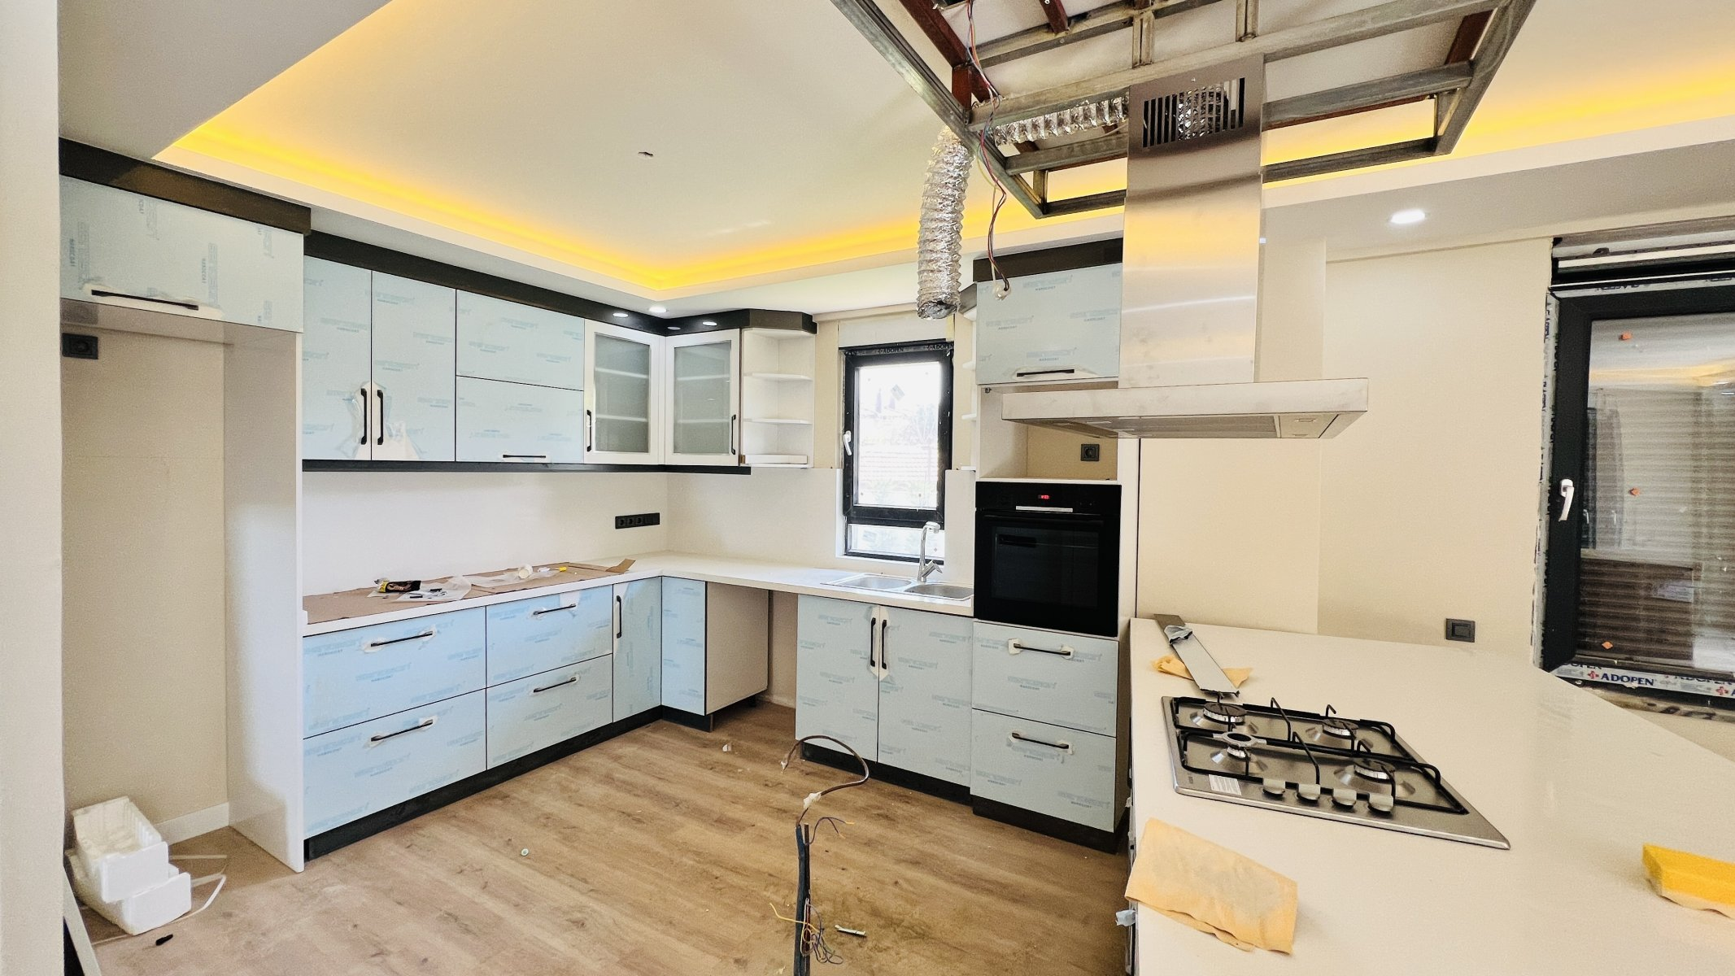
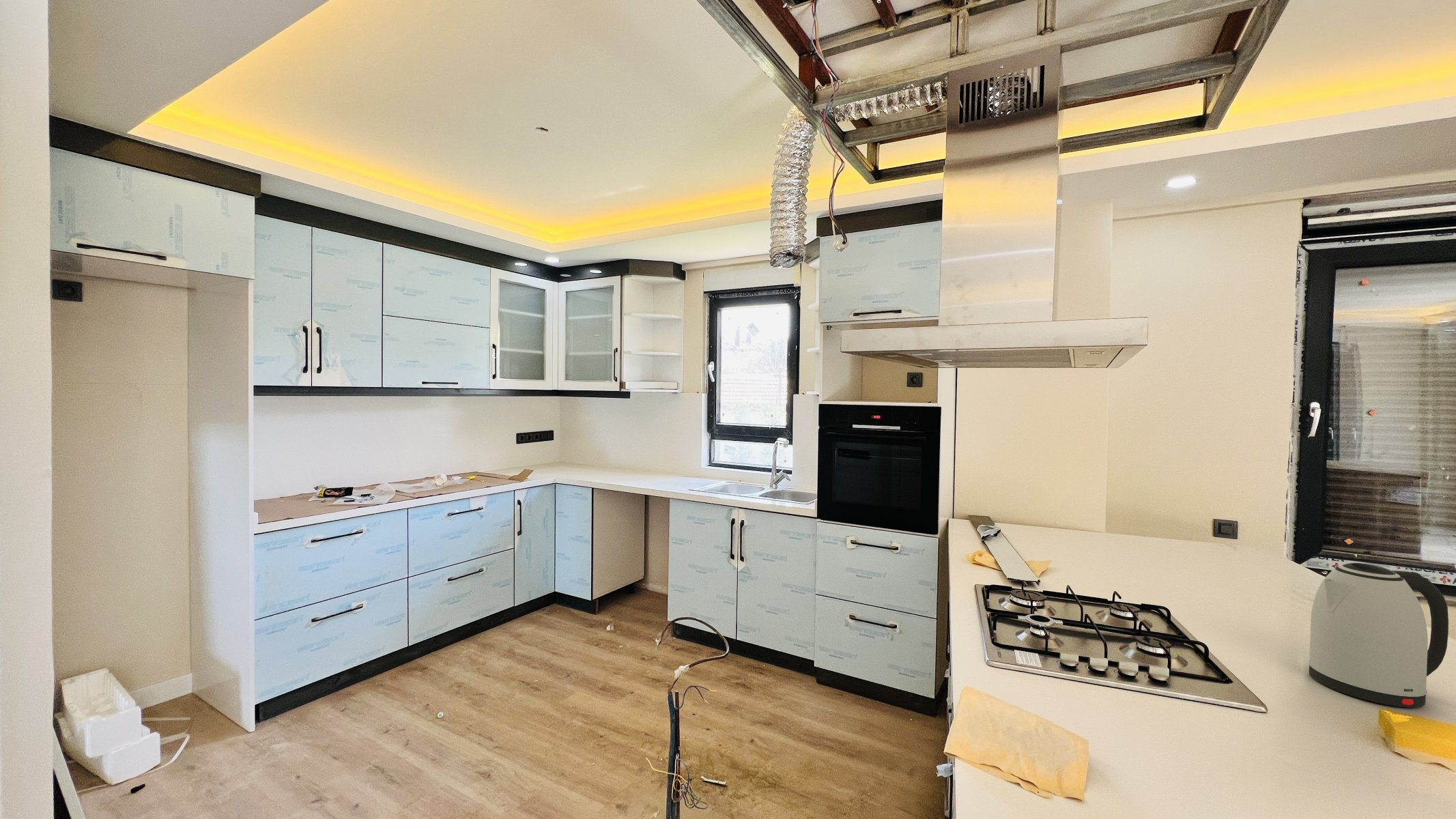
+ kettle [1308,562,1449,708]
